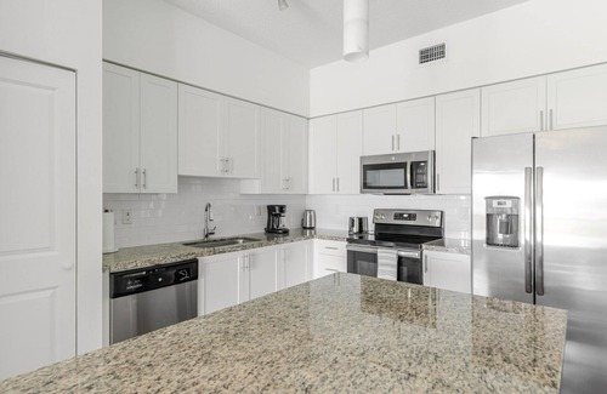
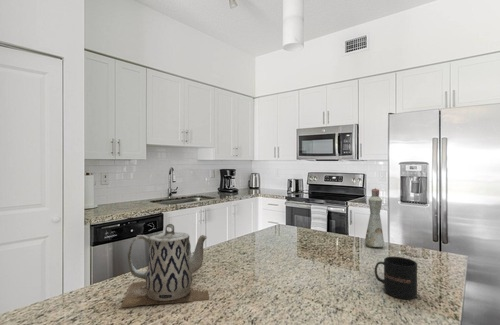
+ teapot [119,223,210,309]
+ bottle [364,187,385,248]
+ mug [373,256,418,300]
